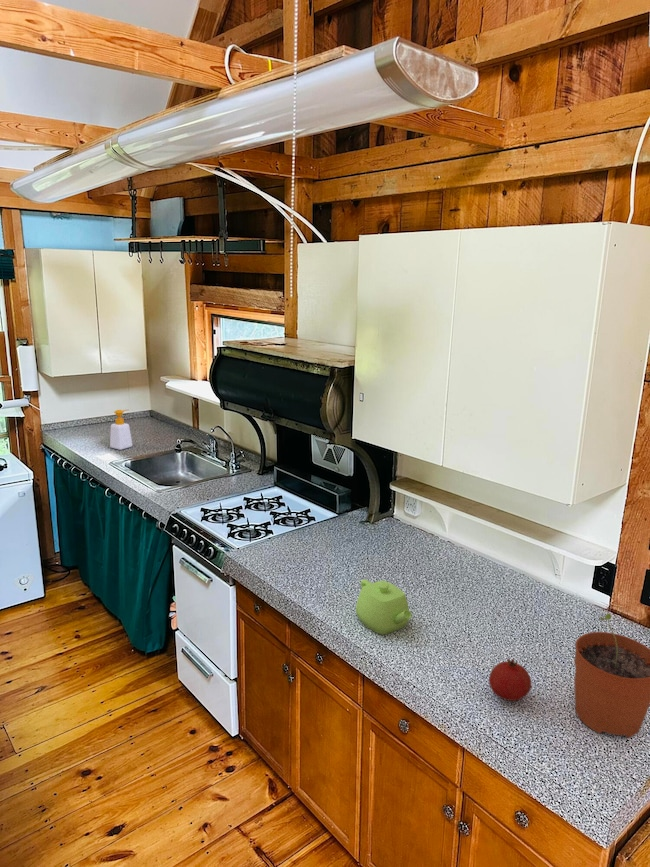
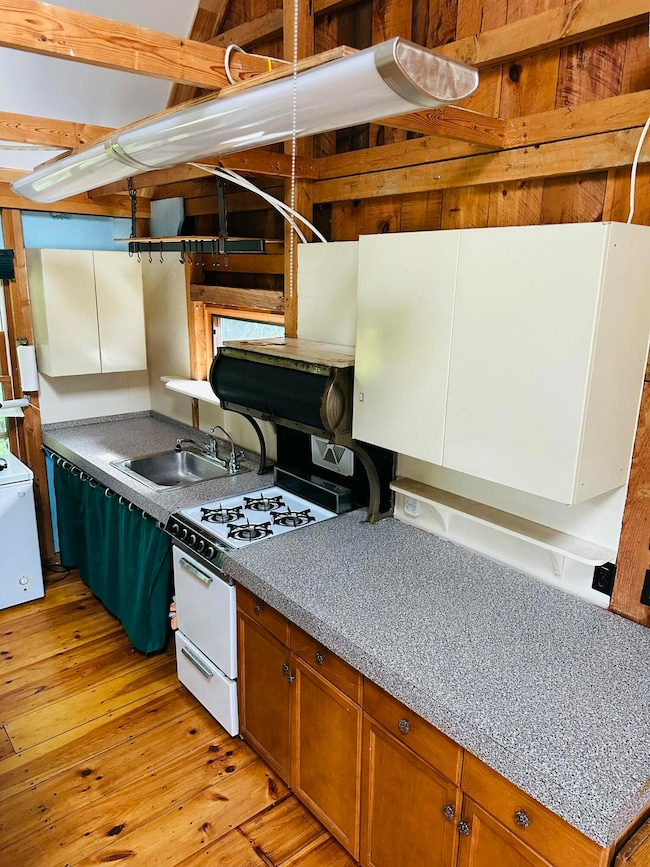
- fruit [488,657,532,702]
- soap bottle [109,409,133,451]
- plant pot [574,613,650,739]
- teapot [355,578,412,636]
